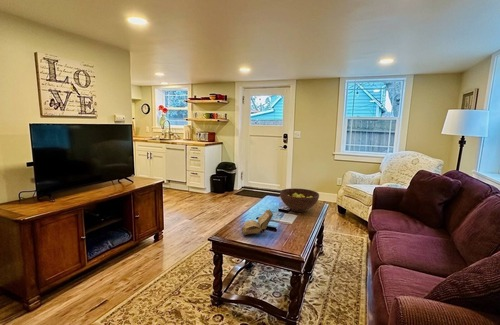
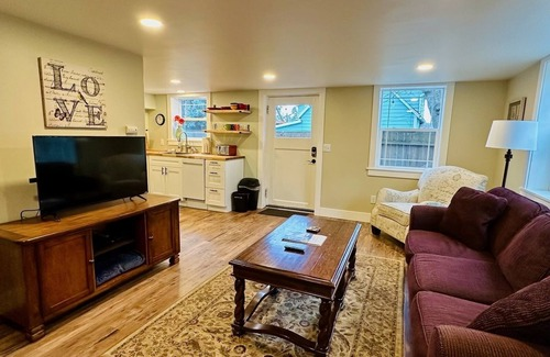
- fruit bowl [279,187,320,213]
- book [241,208,274,236]
